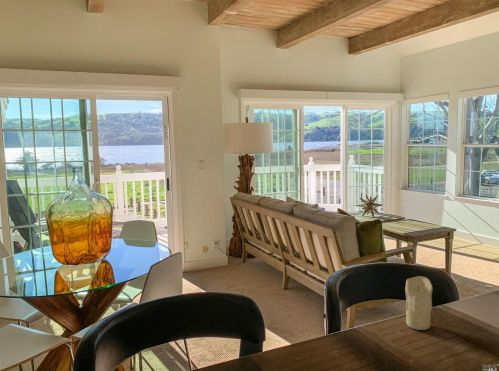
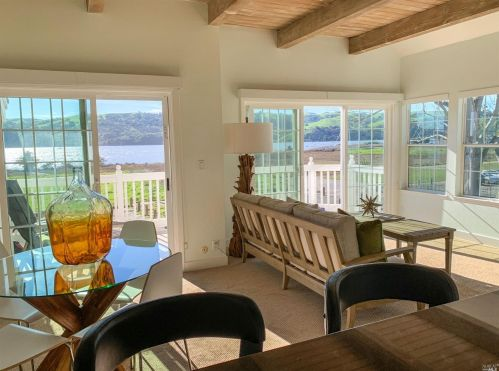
- candle [404,276,433,331]
